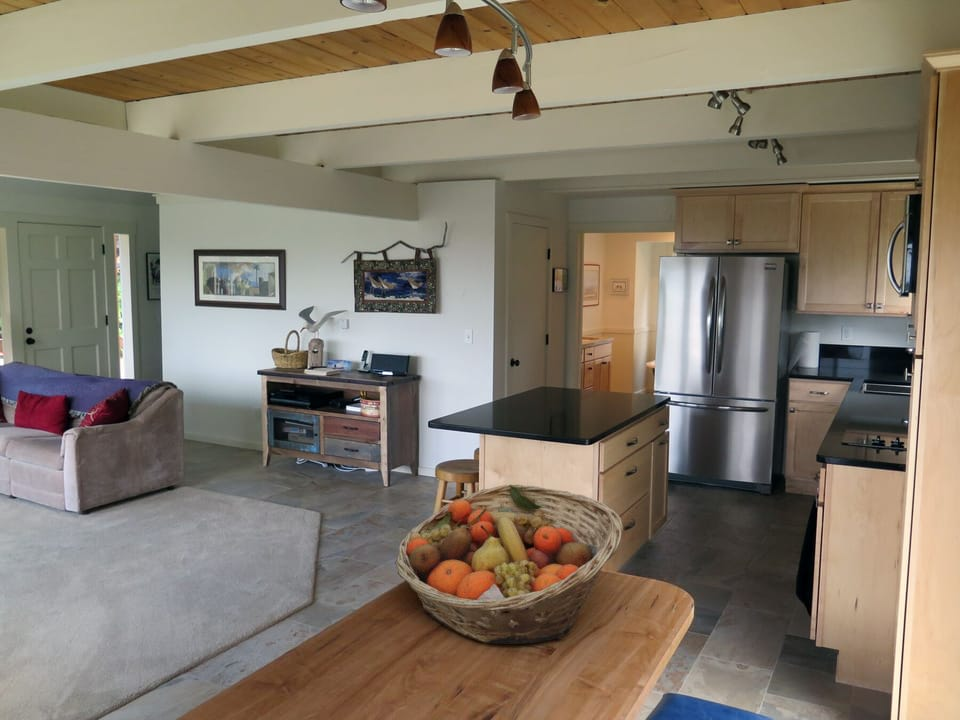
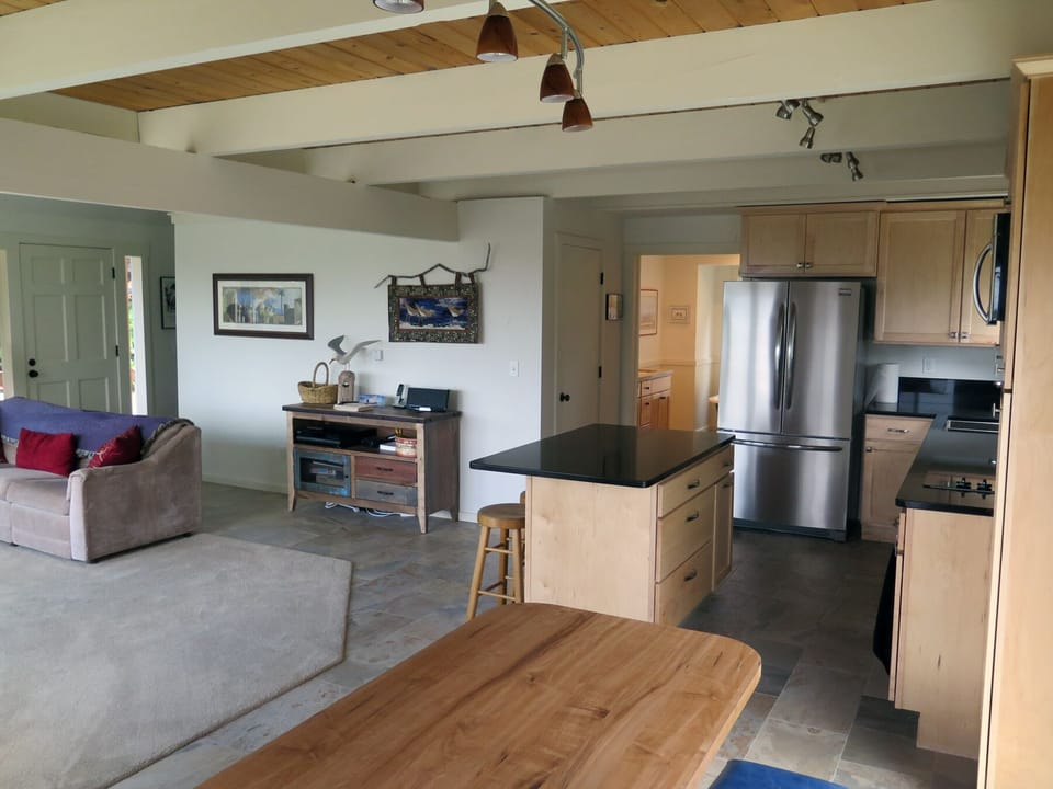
- fruit basket [394,484,624,645]
